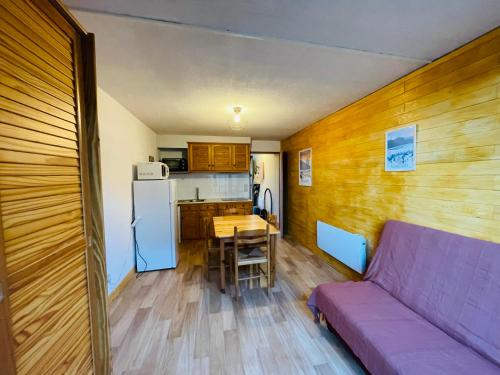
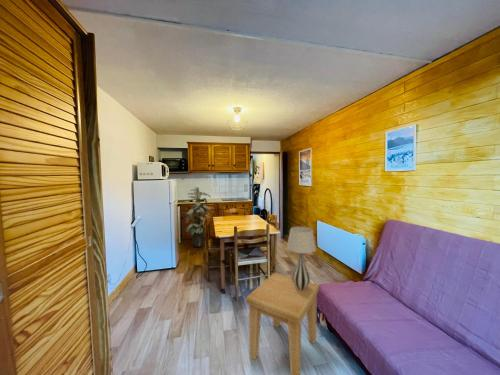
+ indoor plant [182,188,212,248]
+ table lamp [286,226,317,290]
+ side table [245,272,320,375]
